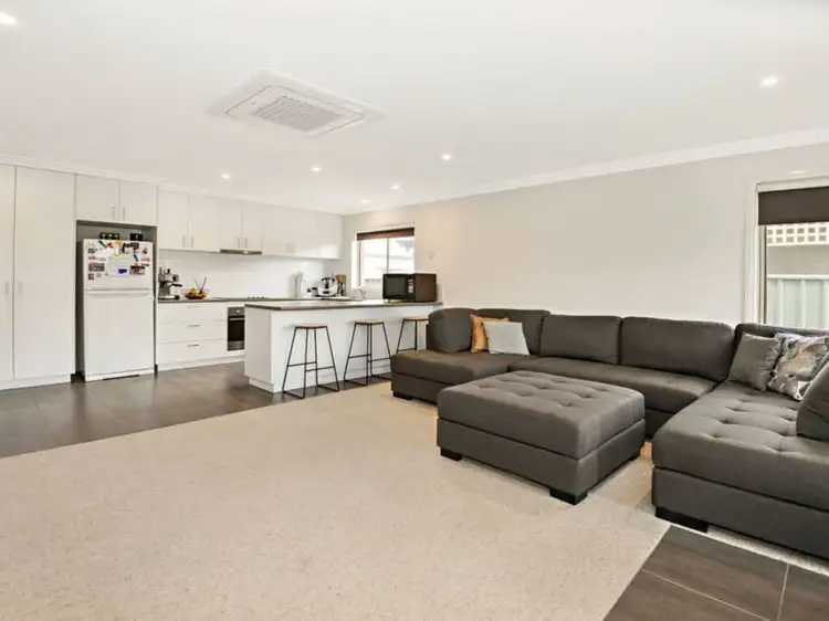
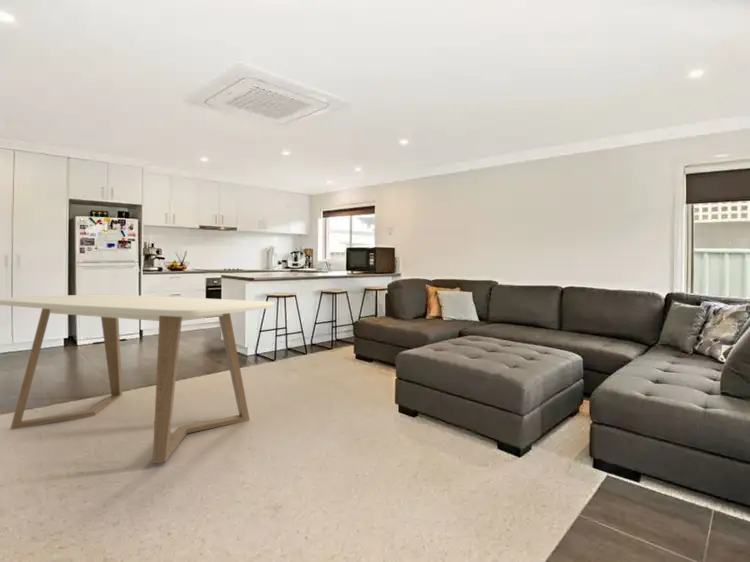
+ dining table [0,293,275,464]
